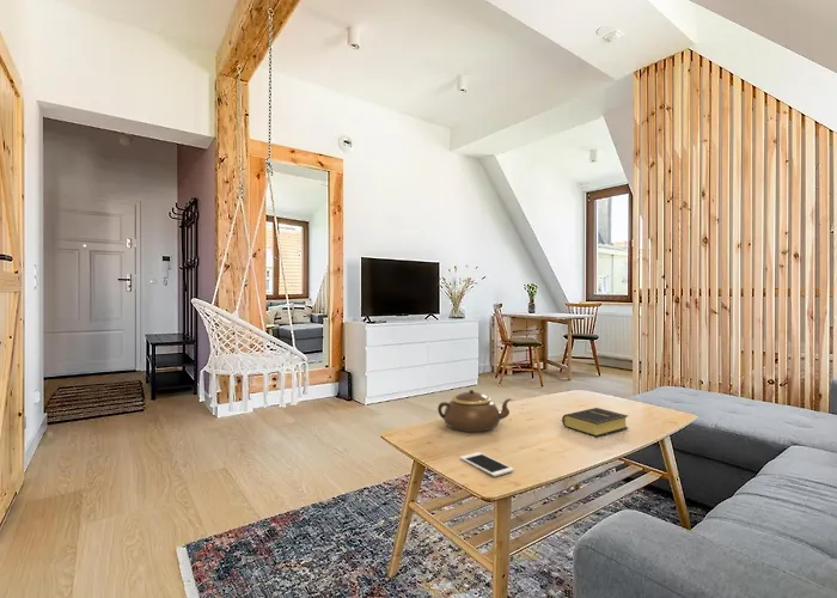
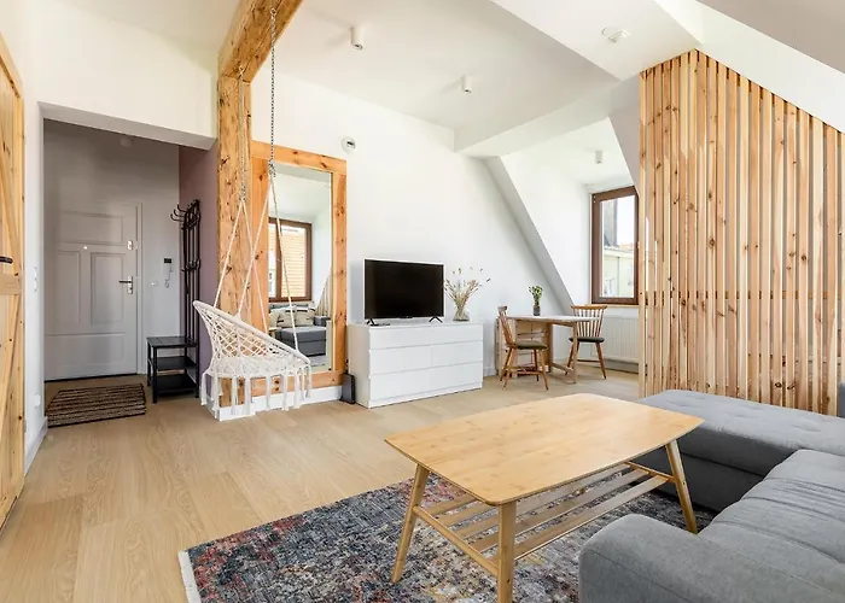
- book [560,407,629,438]
- cell phone [459,451,515,477]
- teapot [436,389,513,433]
